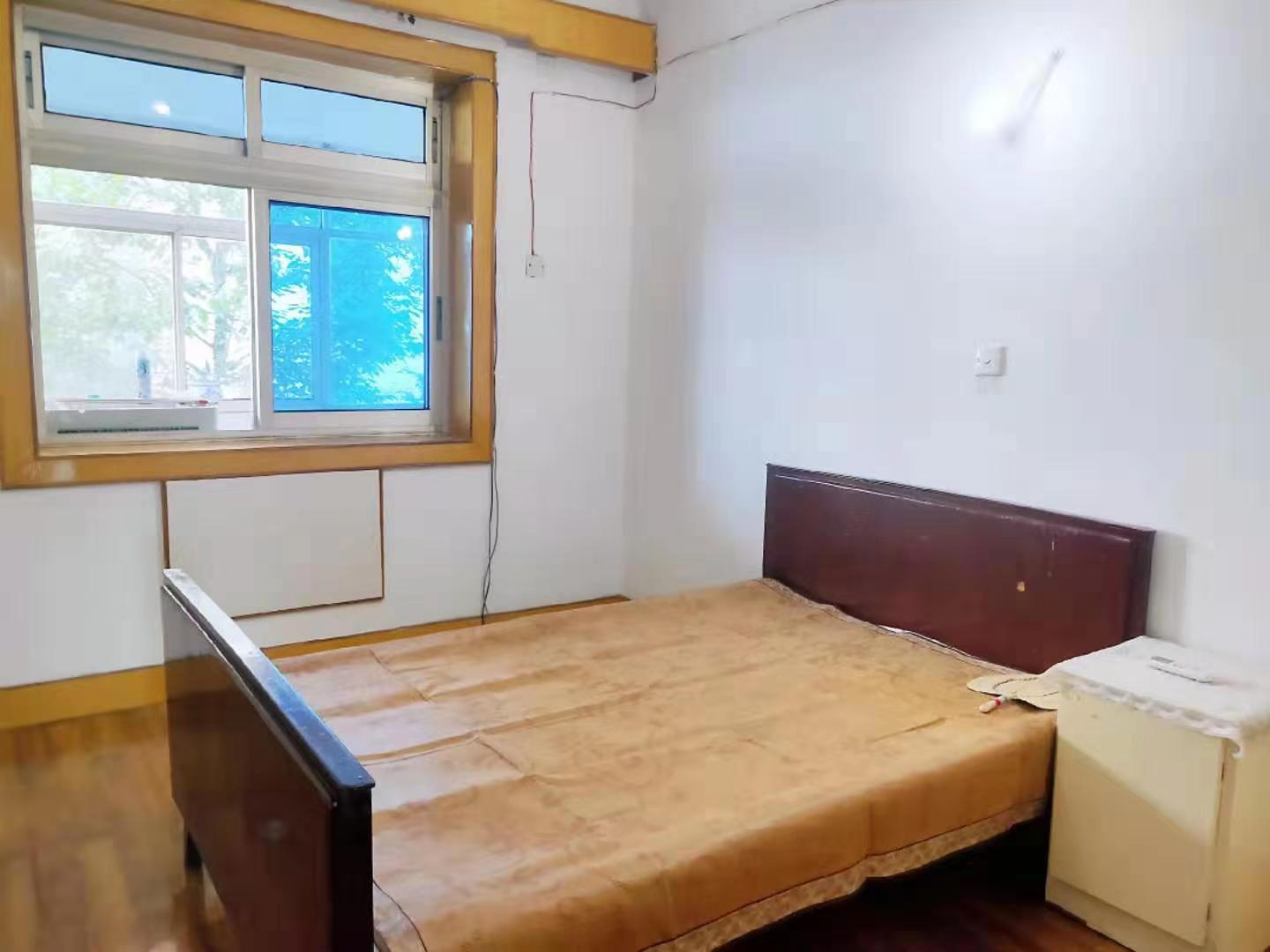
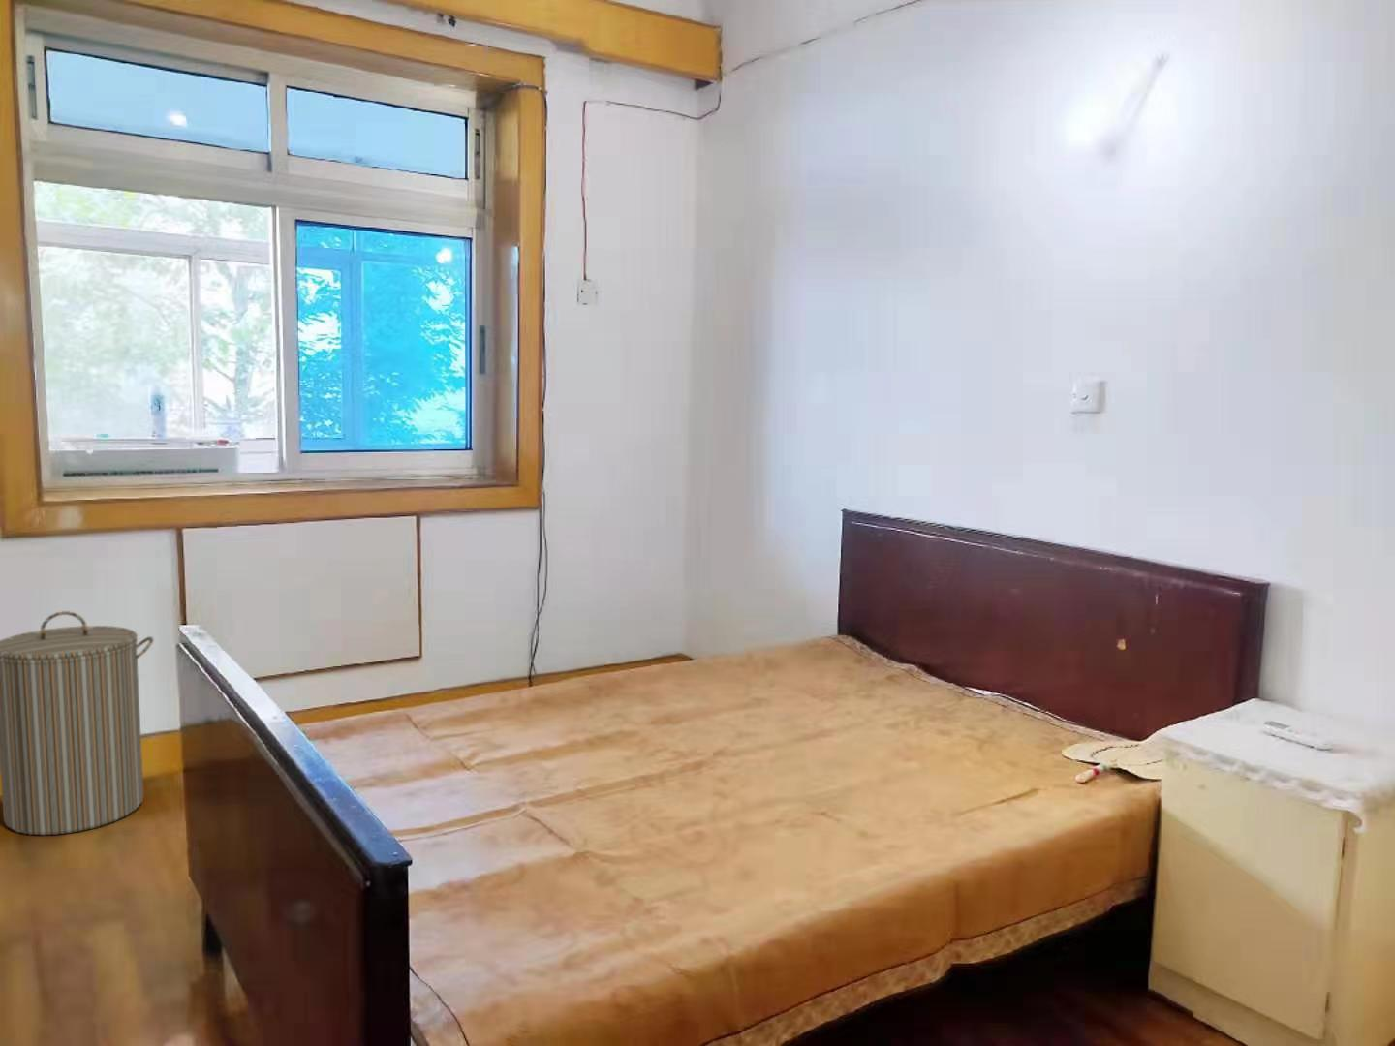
+ laundry hamper [0,610,154,836]
